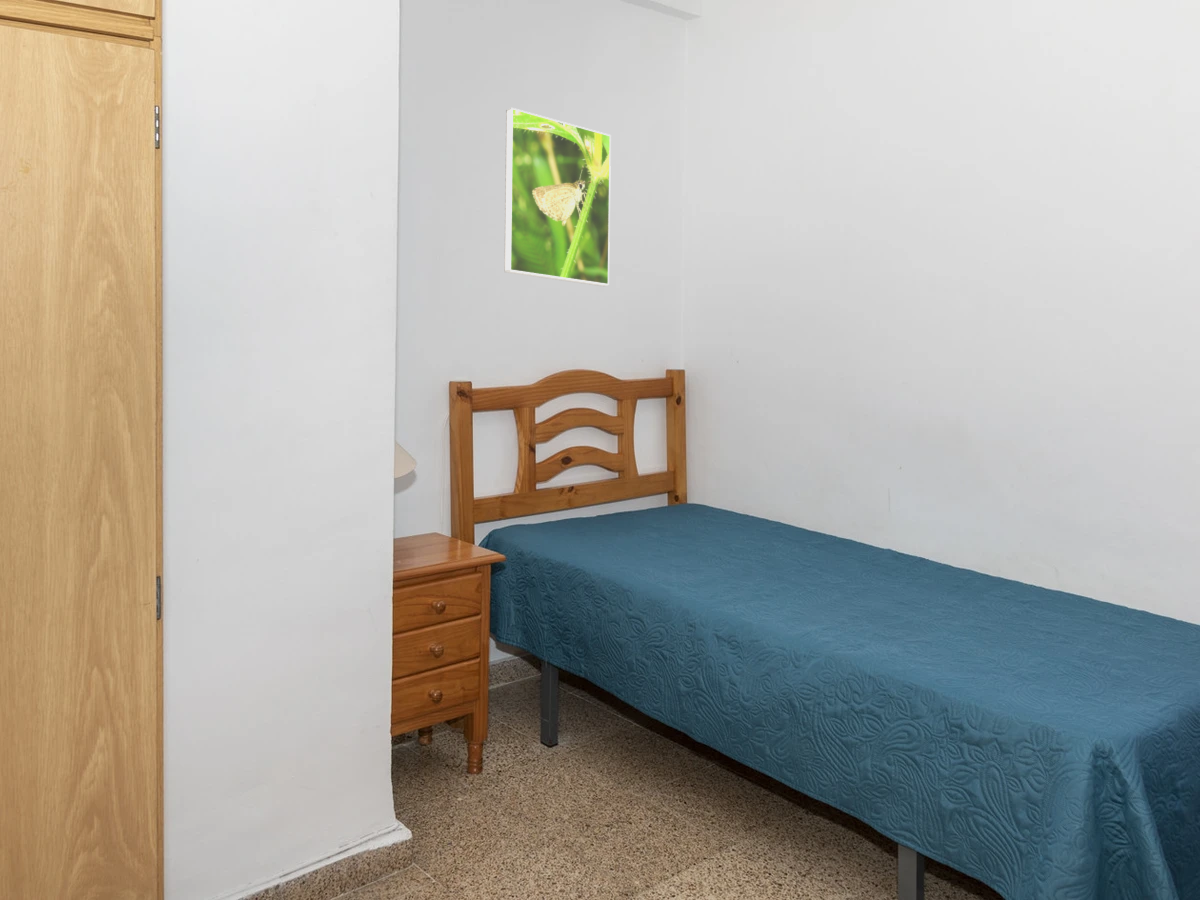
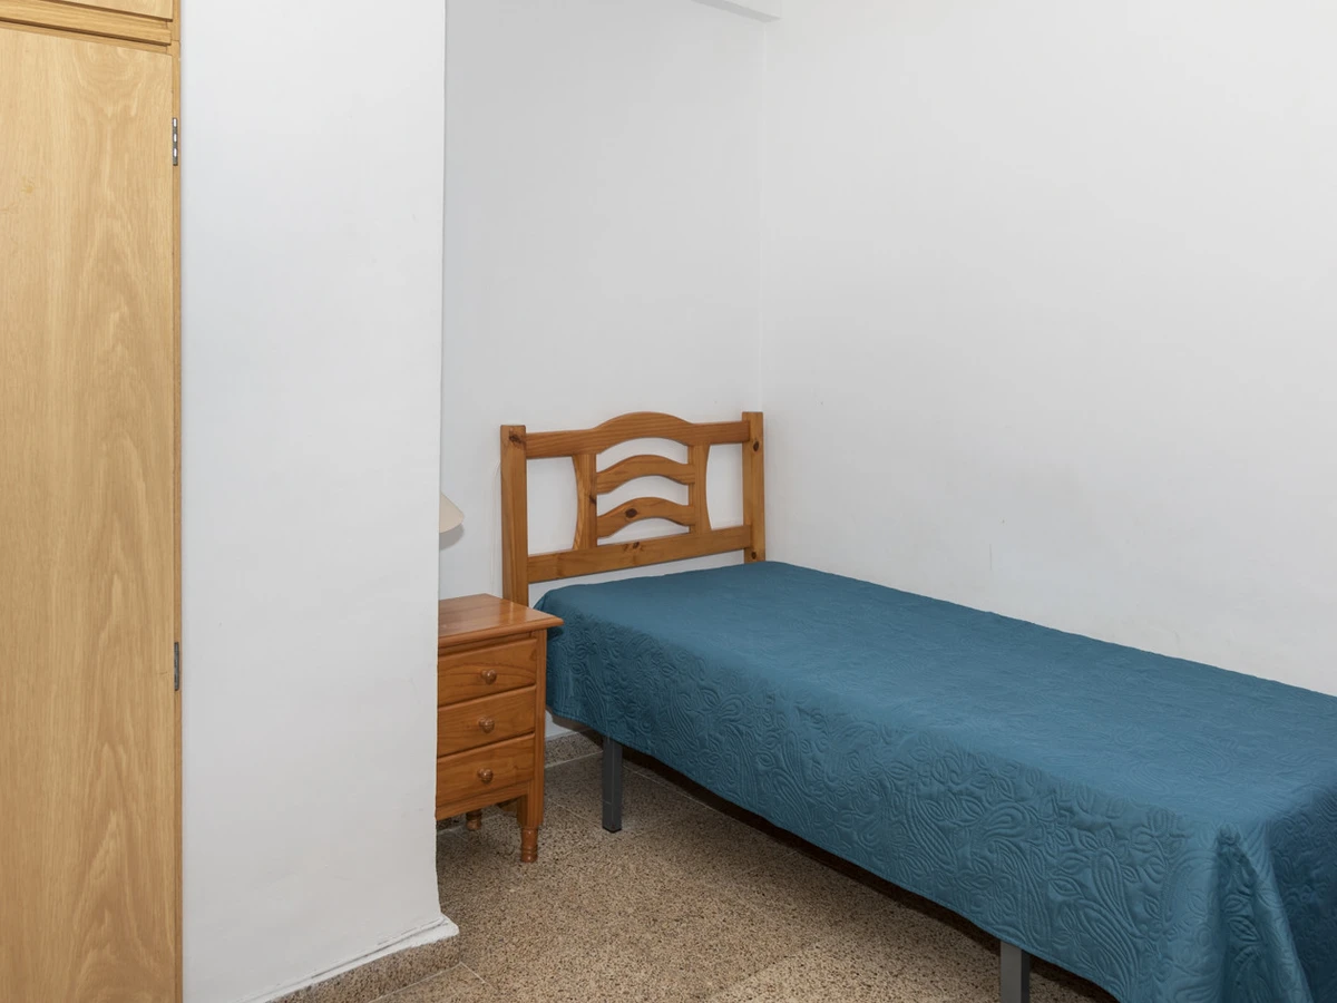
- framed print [503,107,612,287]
